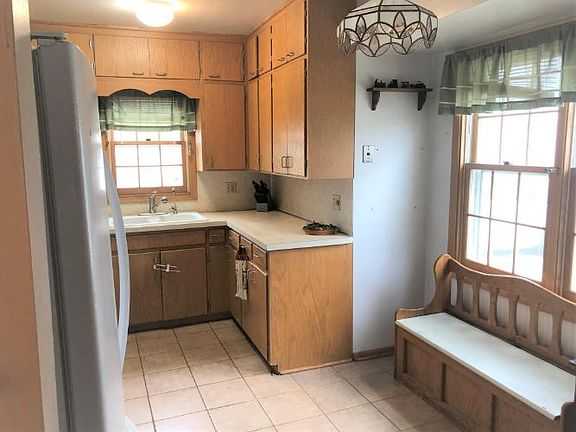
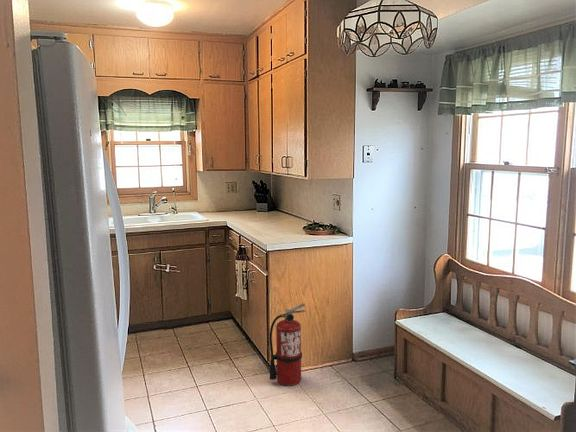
+ fire extinguisher [268,302,307,387]
